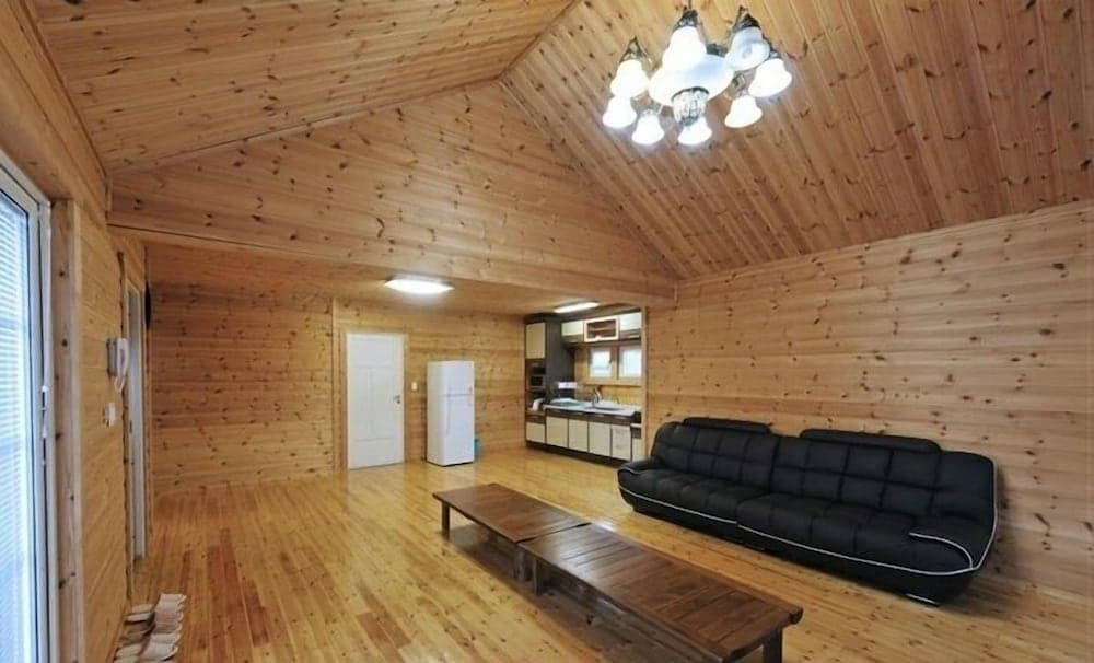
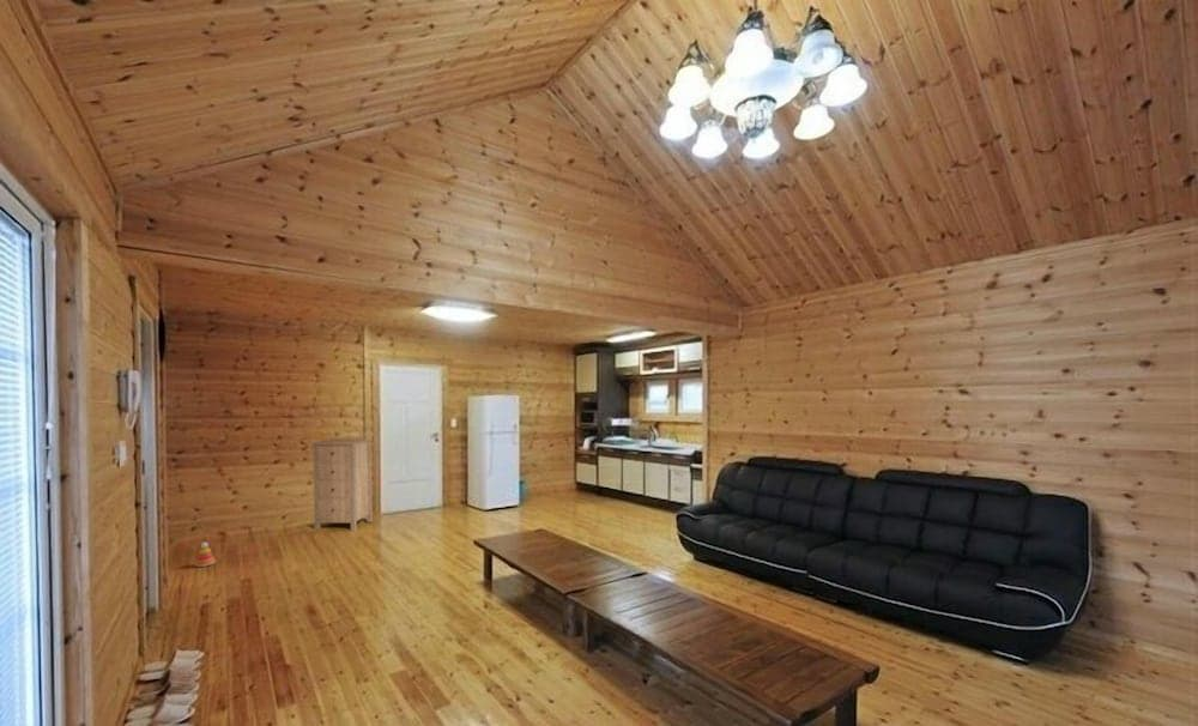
+ storage cabinet [309,437,374,532]
+ stacking toy [194,542,217,568]
